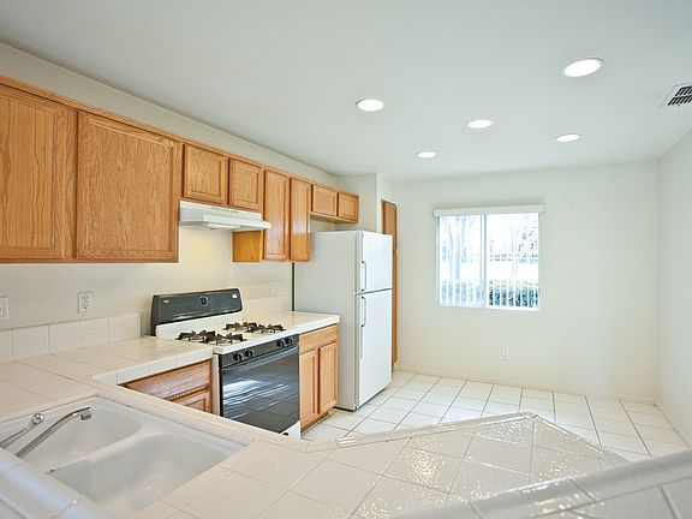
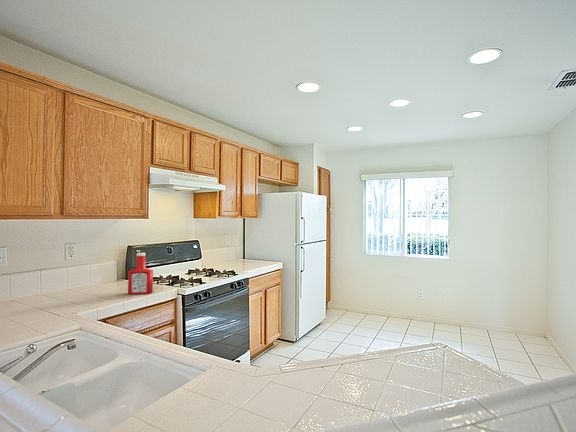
+ soap bottle [127,252,154,295]
